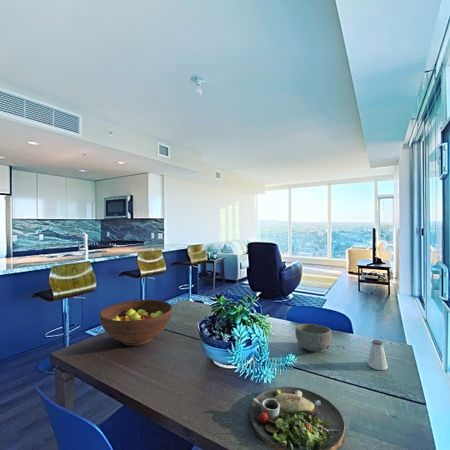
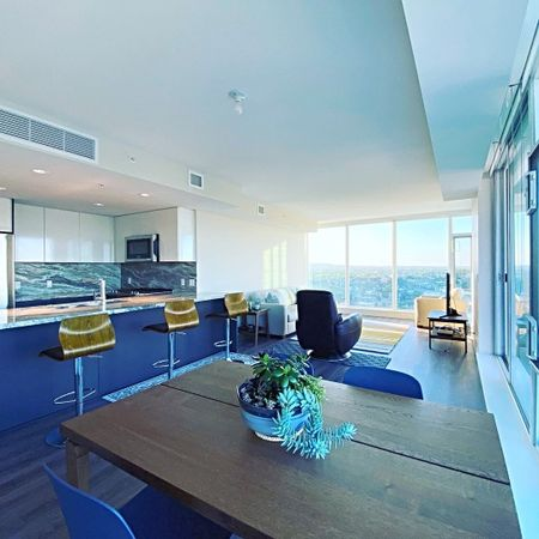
- dinner plate [249,386,346,450]
- fruit bowl [98,299,173,347]
- saltshaker [367,339,389,371]
- bowl [295,323,332,353]
